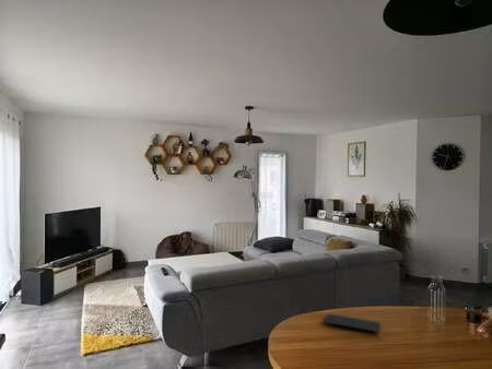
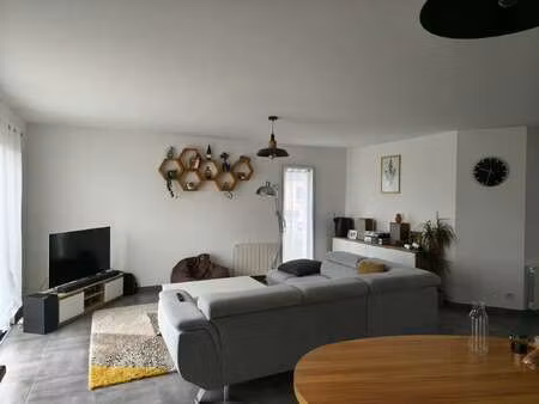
- notepad [323,312,383,341]
